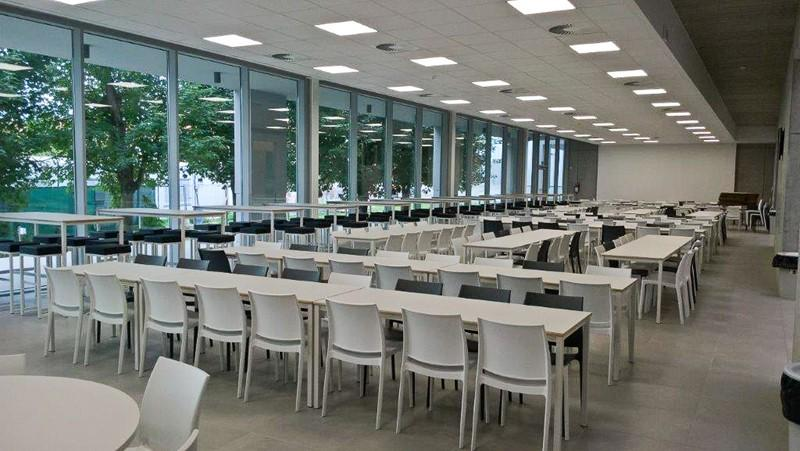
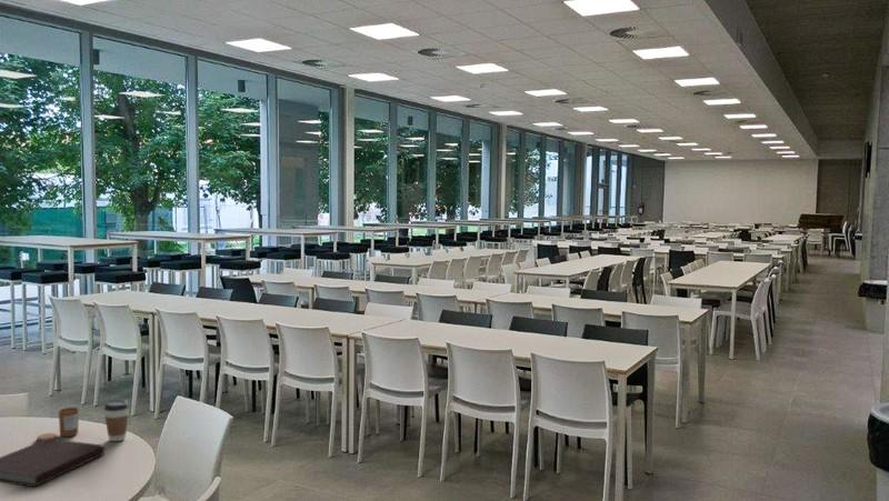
+ candle [36,407,80,442]
+ coffee cup [103,399,130,442]
+ notebook [0,438,106,488]
